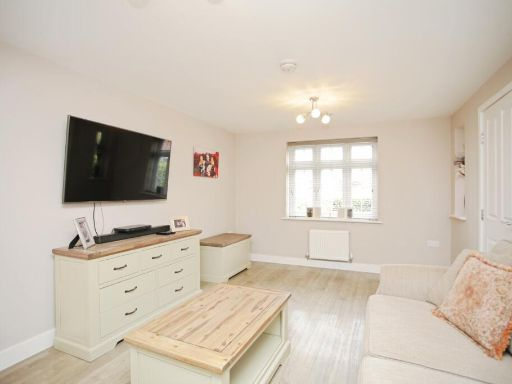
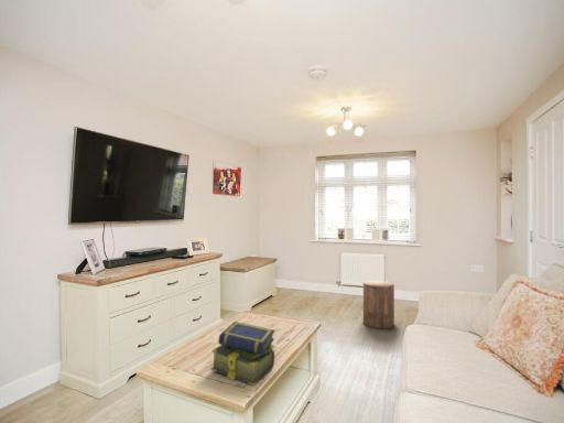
+ stack of books [209,321,276,387]
+ stool [362,280,395,329]
